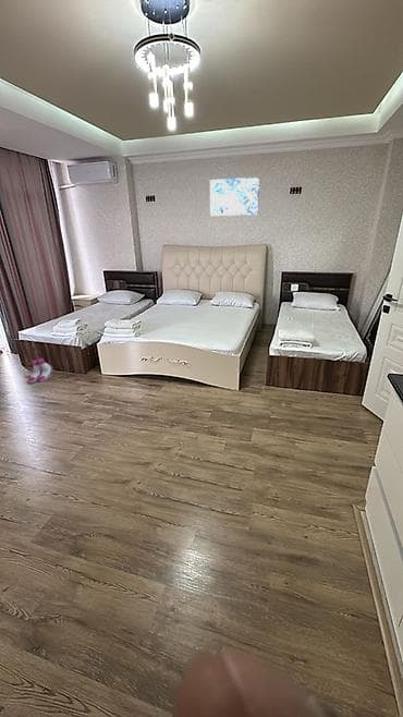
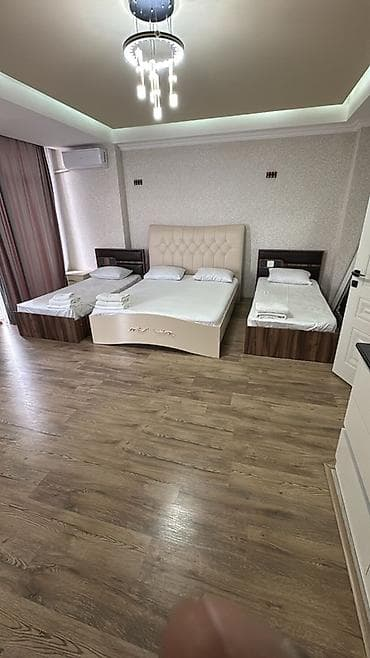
- boots [27,356,53,385]
- wall art [209,175,260,217]
